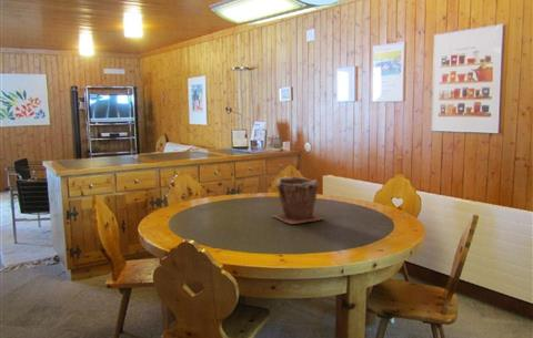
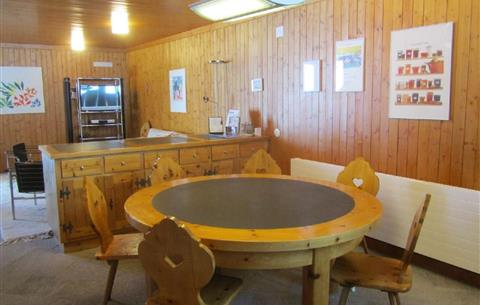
- plant pot [271,175,324,225]
